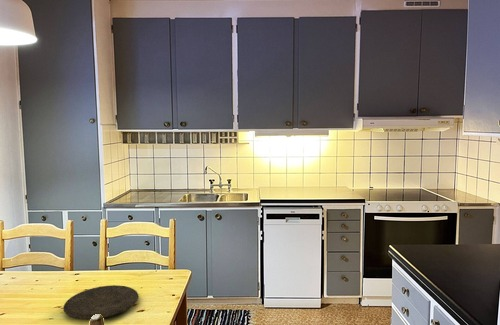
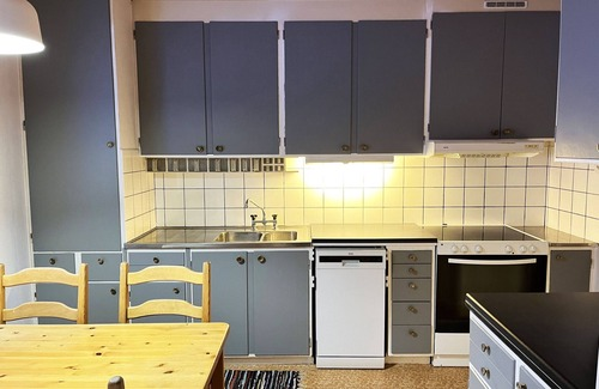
- plate [62,284,140,320]
